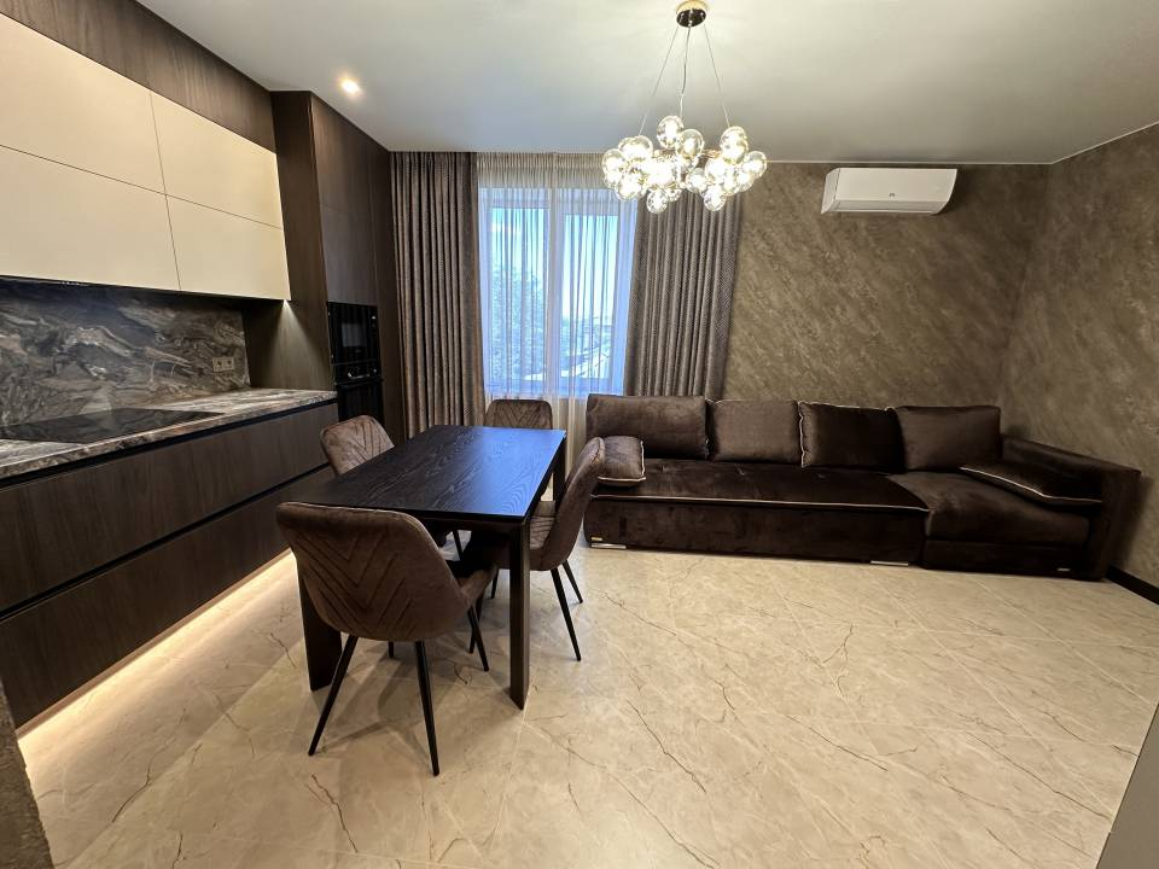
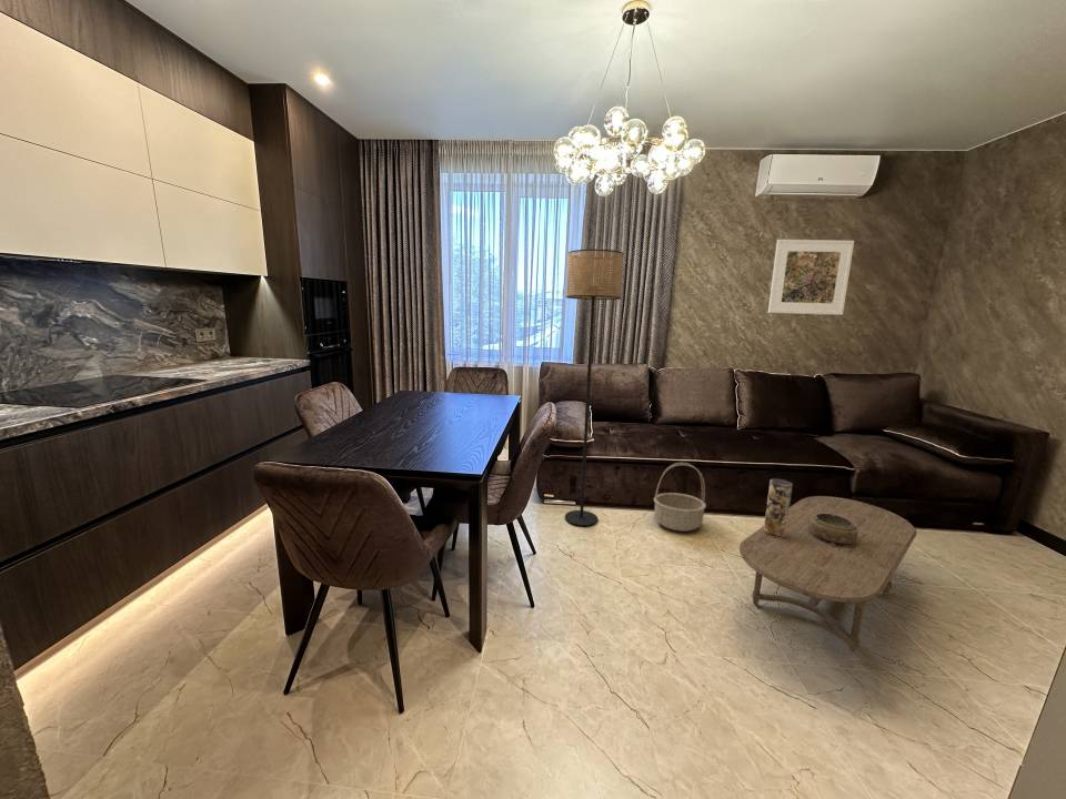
+ vase [763,478,794,538]
+ basket [653,462,707,533]
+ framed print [767,239,855,316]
+ decorative bowl [807,513,858,546]
+ floor lamp [564,249,625,527]
+ coffee table [738,495,918,654]
